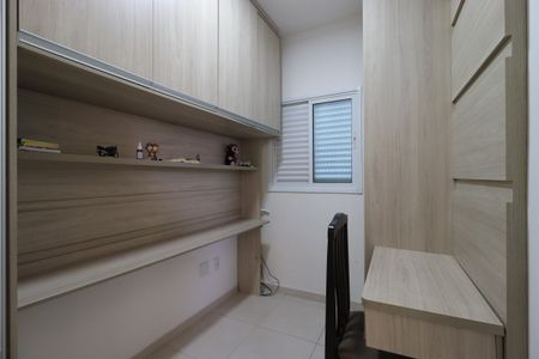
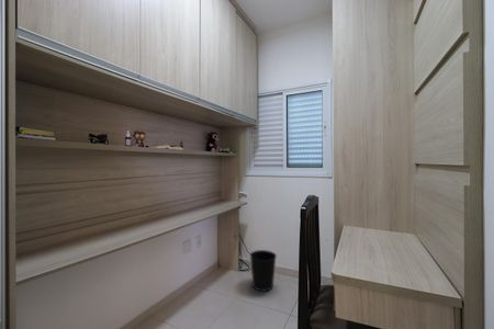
+ wastebasket [249,249,278,293]
